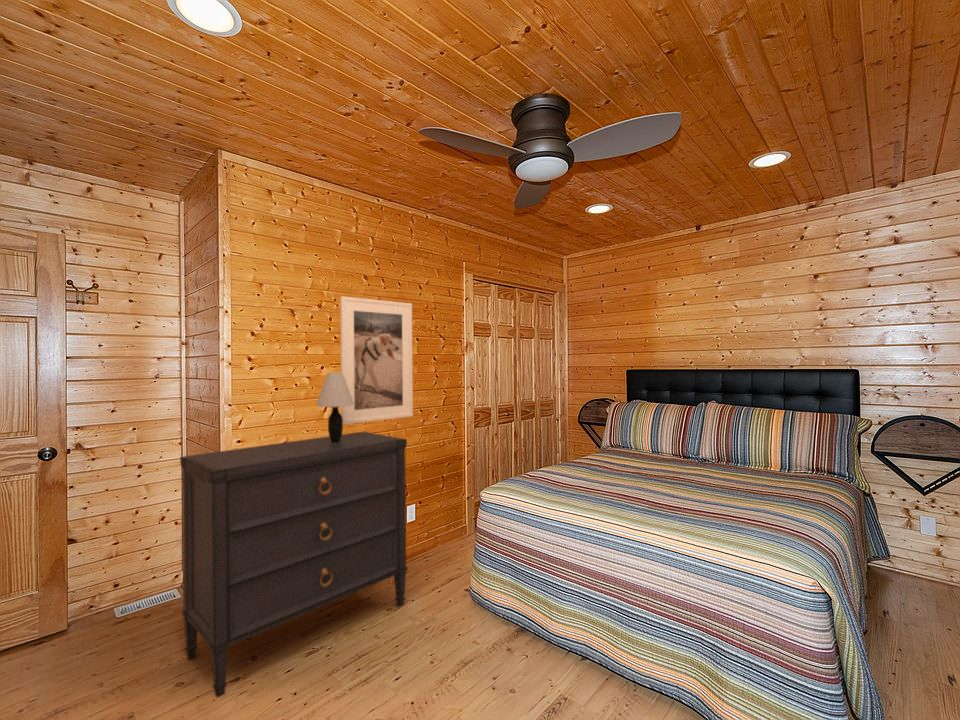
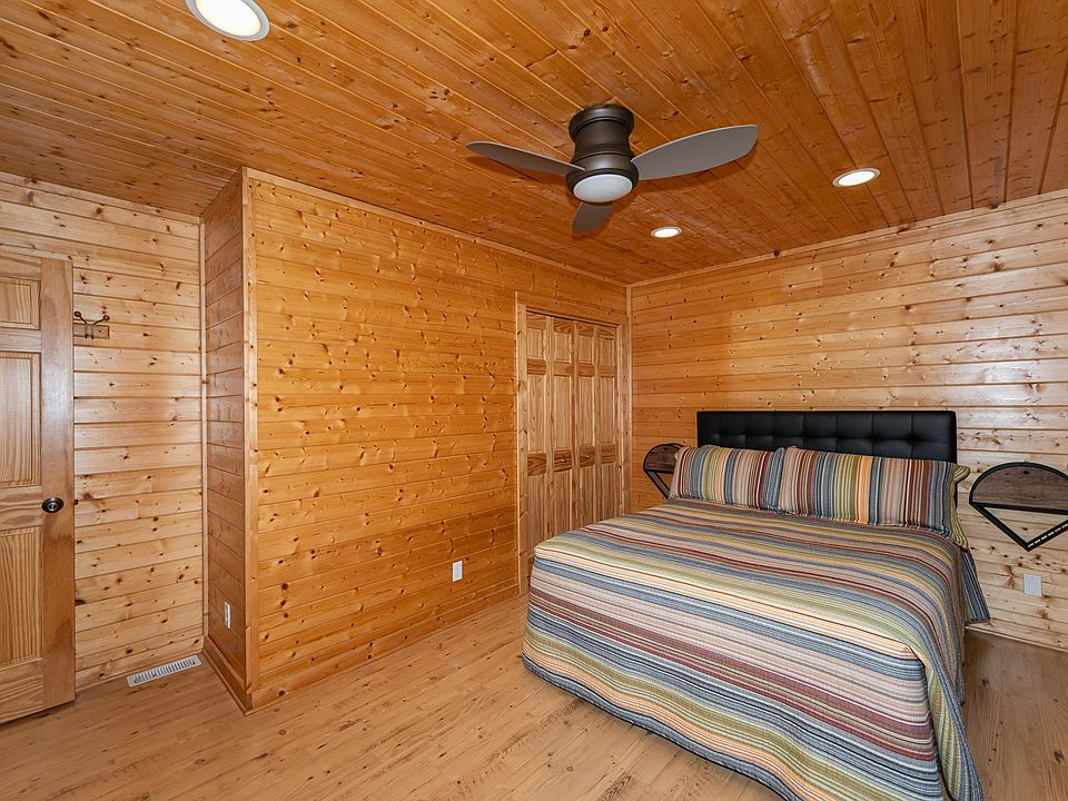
- table lamp [315,371,354,443]
- dresser [179,430,408,699]
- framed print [339,295,414,426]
